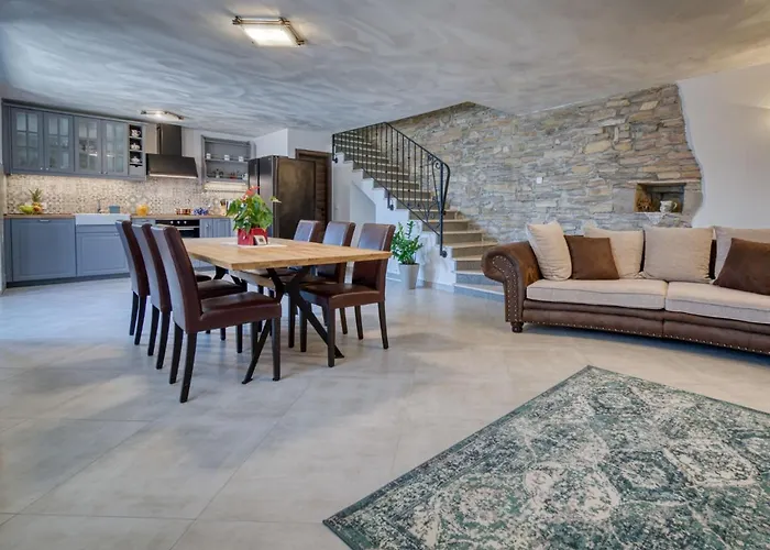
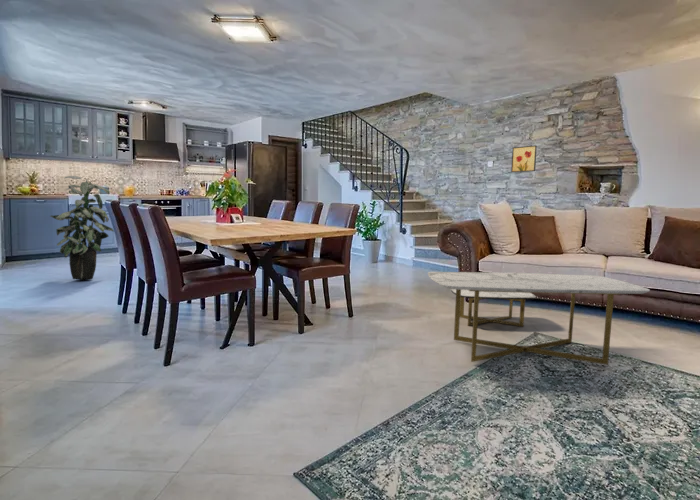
+ wall art [510,144,538,173]
+ coffee table [427,271,651,366]
+ indoor plant [49,175,114,280]
